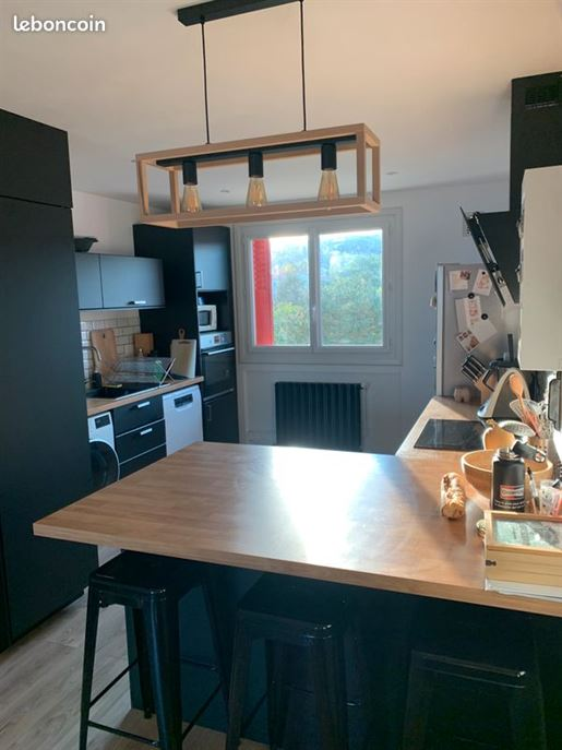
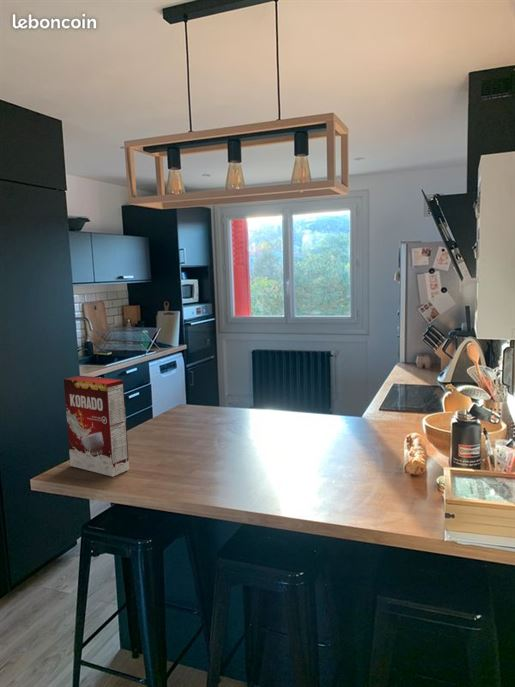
+ cereal box [63,375,130,478]
